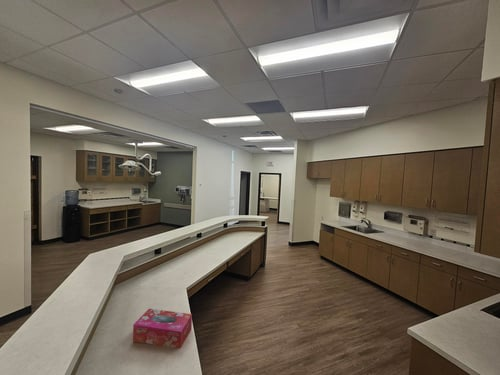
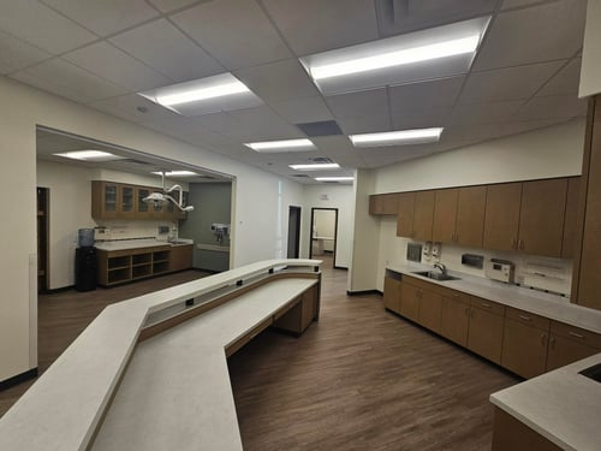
- tissue box [132,308,193,349]
